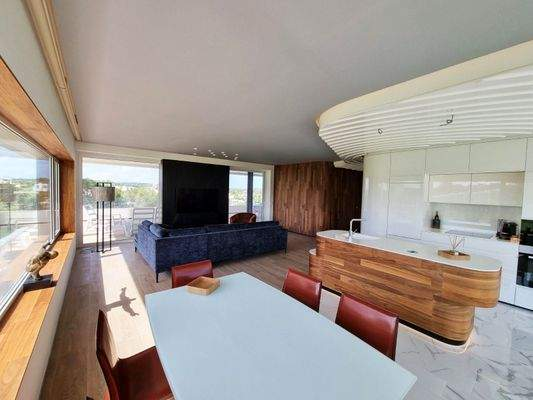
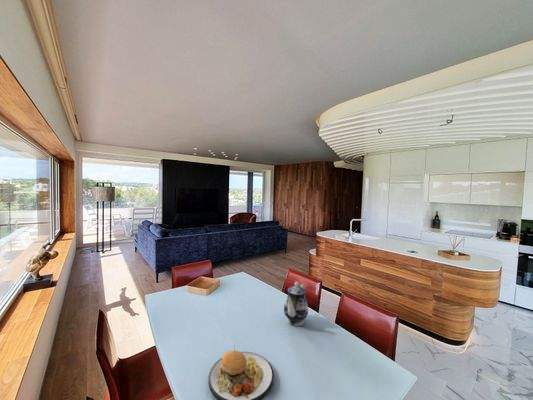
+ teapot [283,281,309,327]
+ plate [208,345,275,400]
